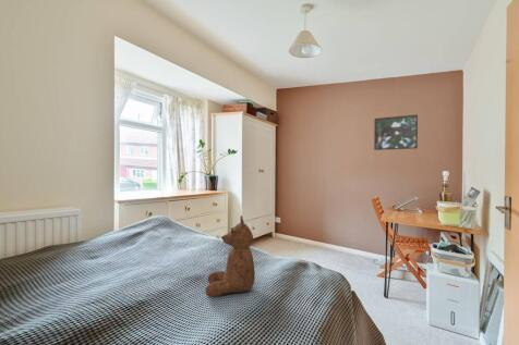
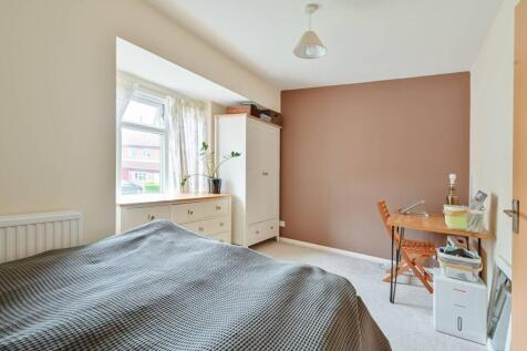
- teddy bear [205,214,256,298]
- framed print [373,113,419,151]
